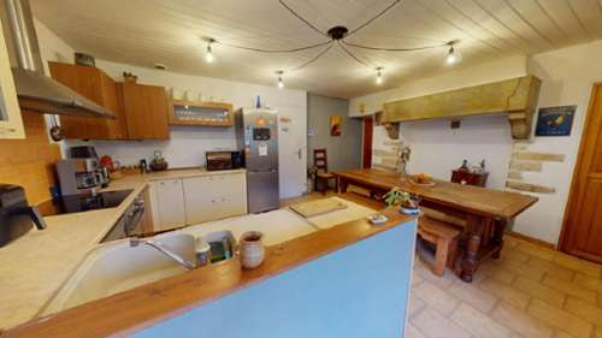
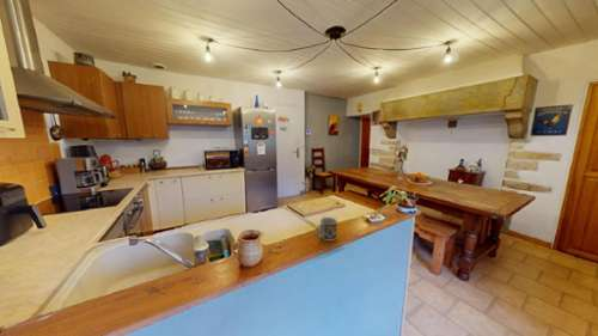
+ cup [315,216,338,243]
